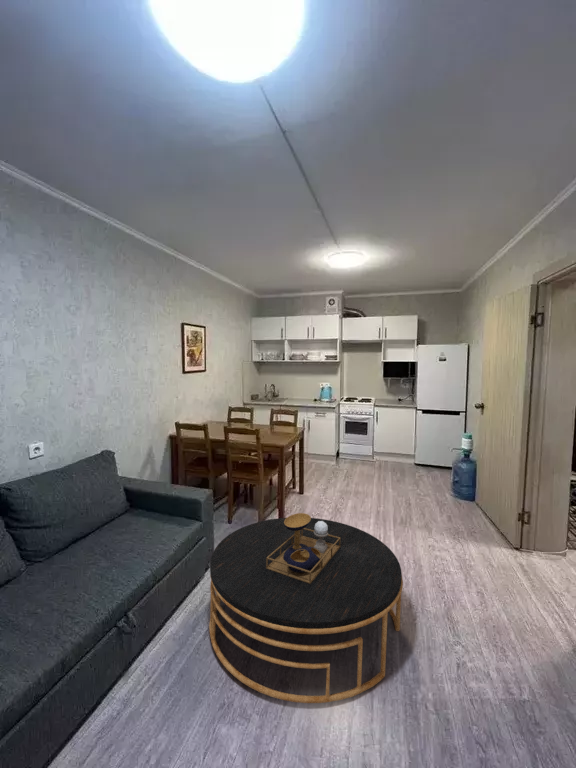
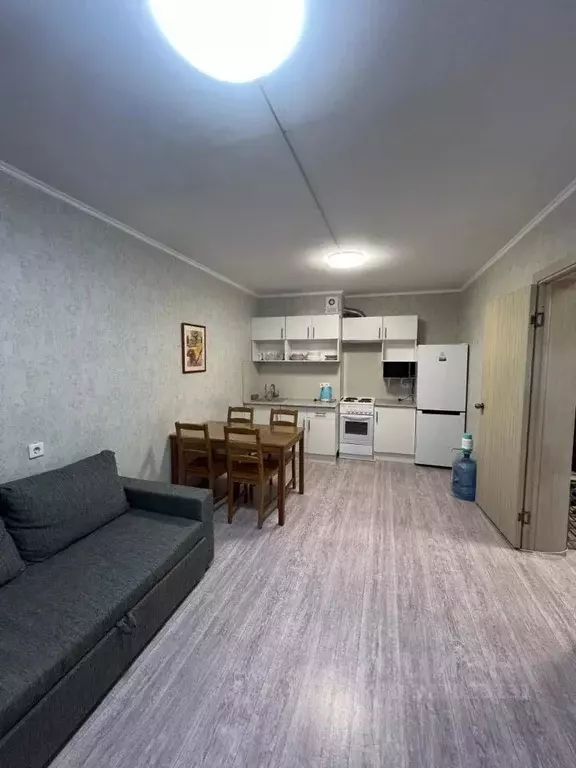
- coffee table [208,512,404,704]
